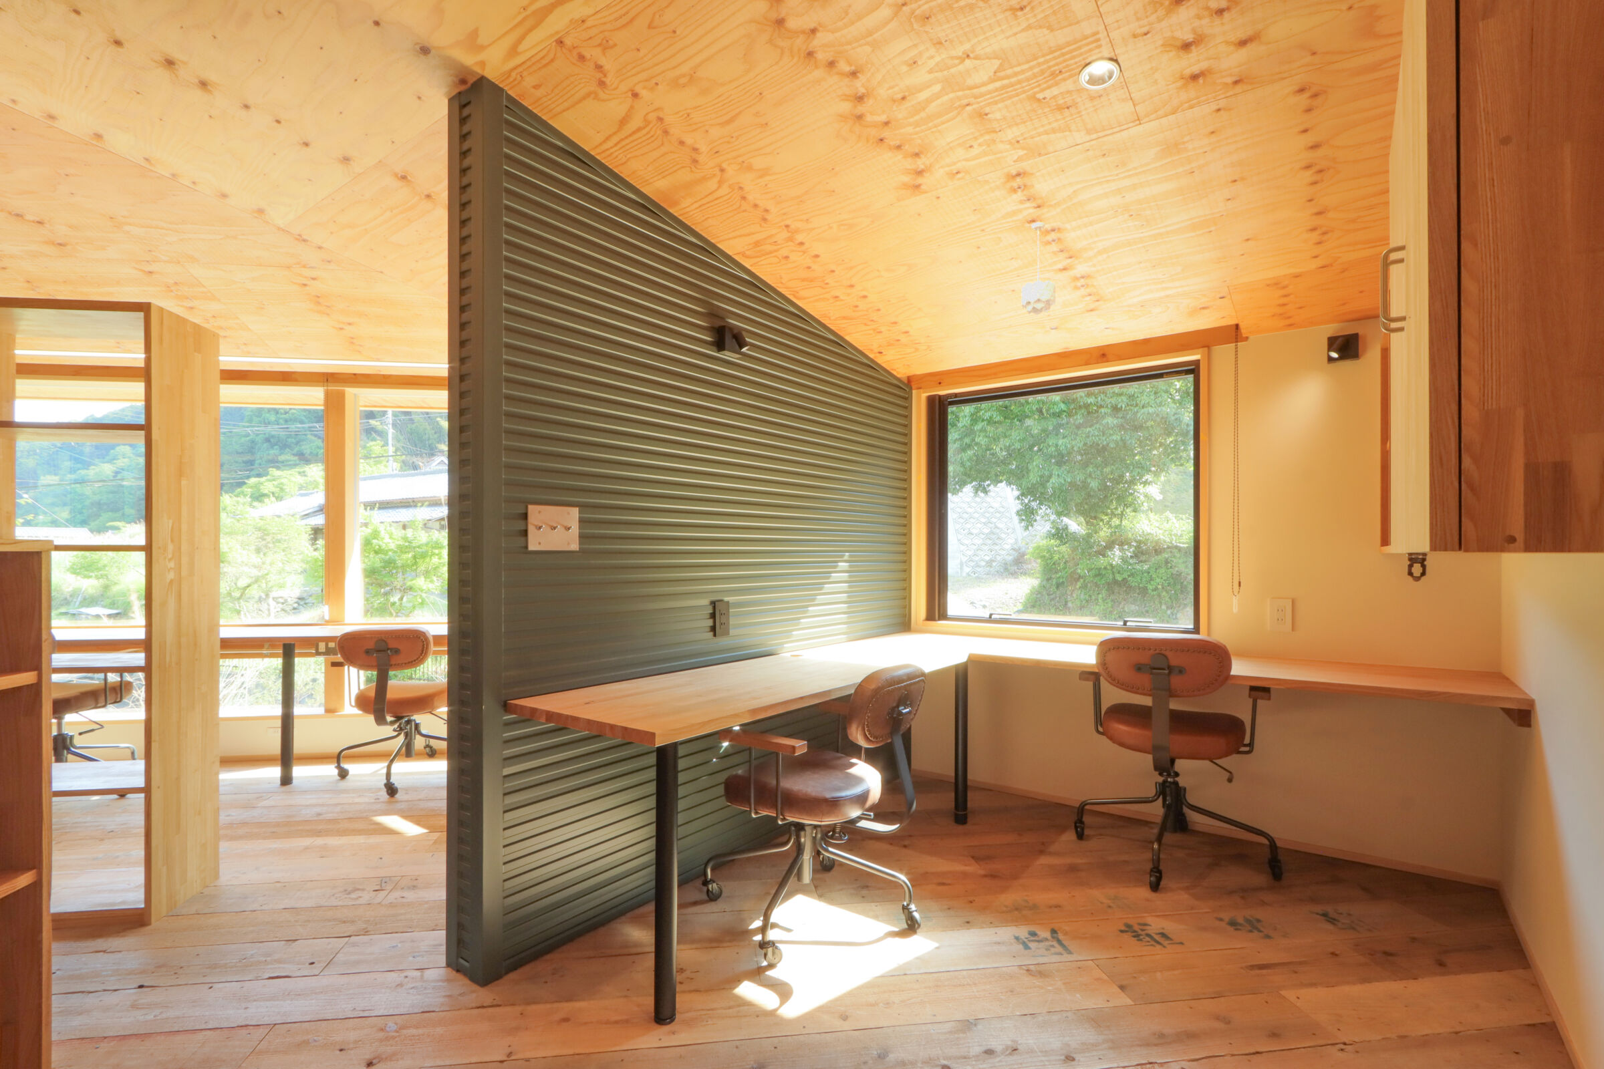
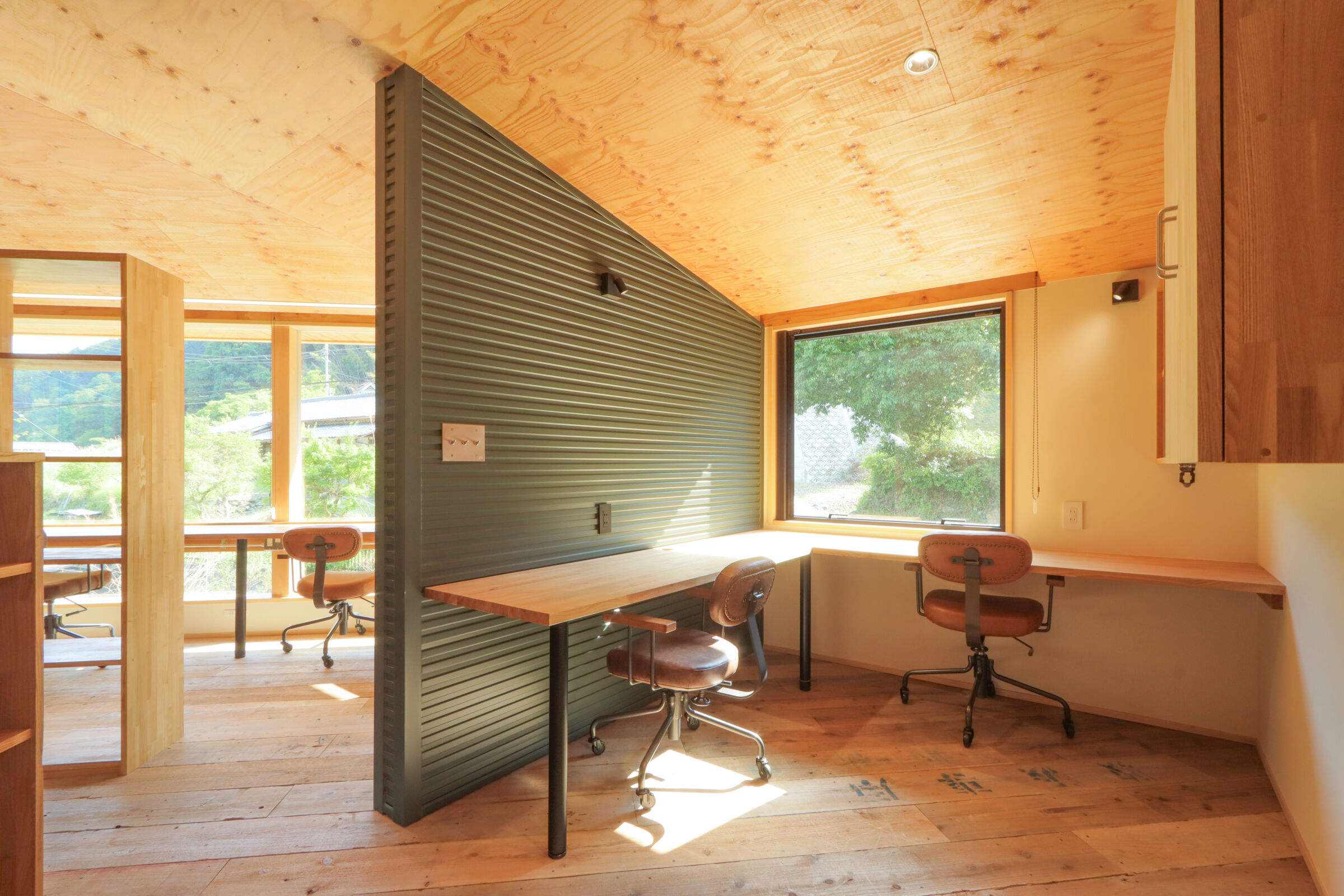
- pendant light [1020,222,1056,316]
